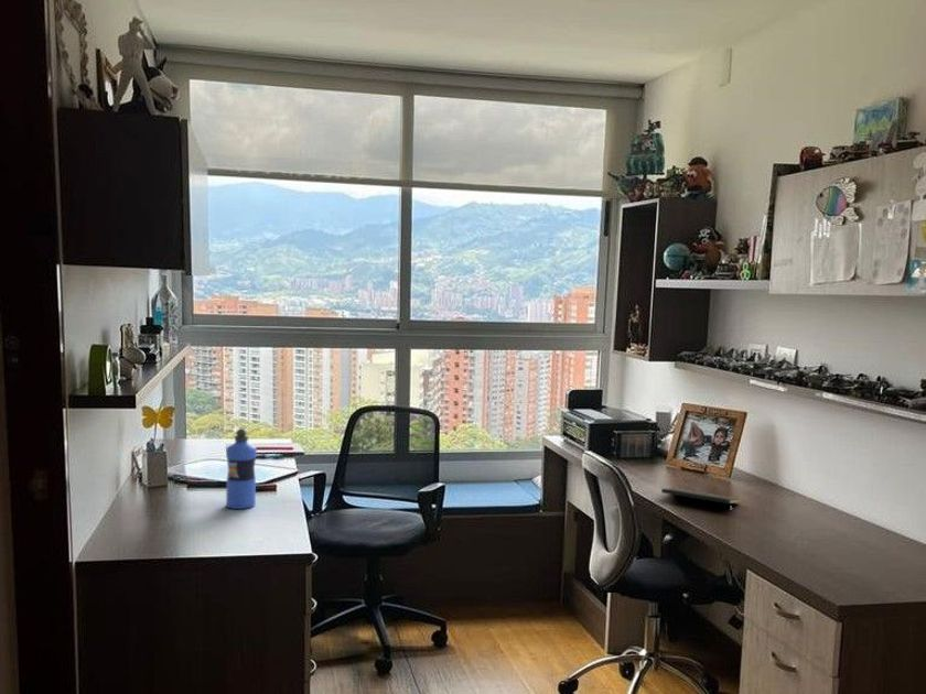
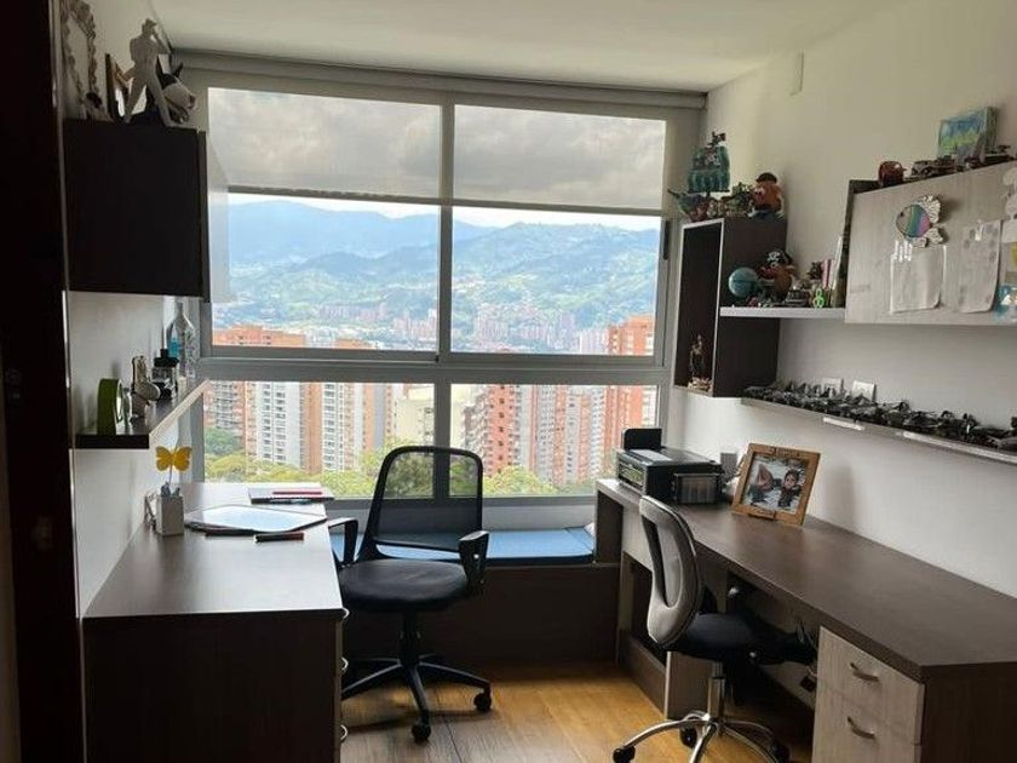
- water bottle [225,427,258,510]
- notepad [660,488,741,514]
